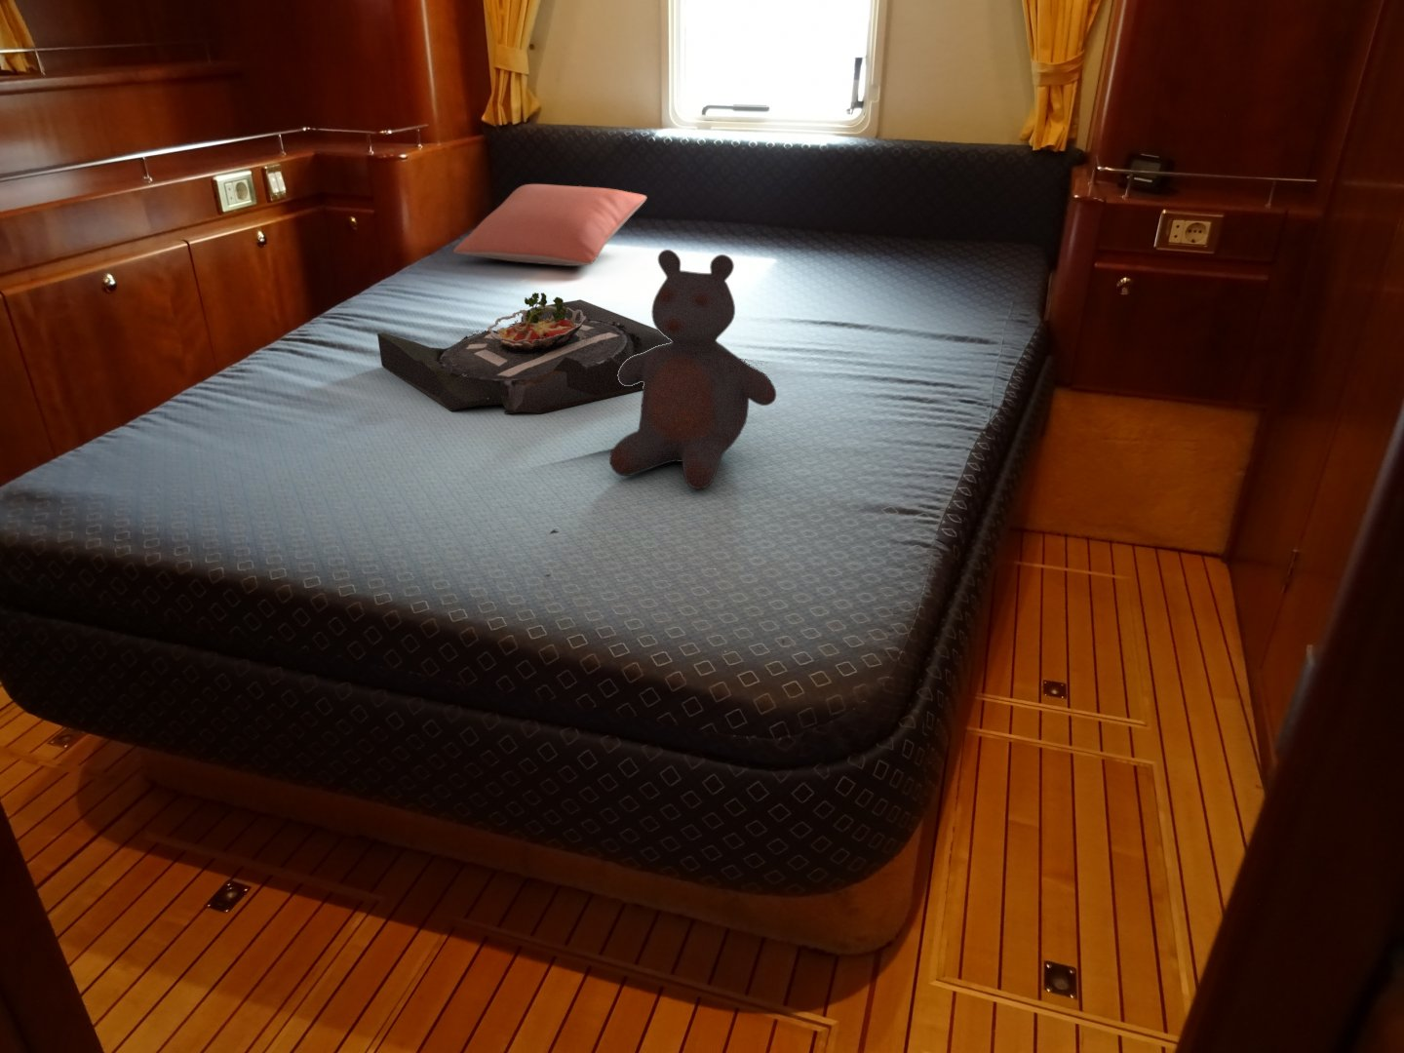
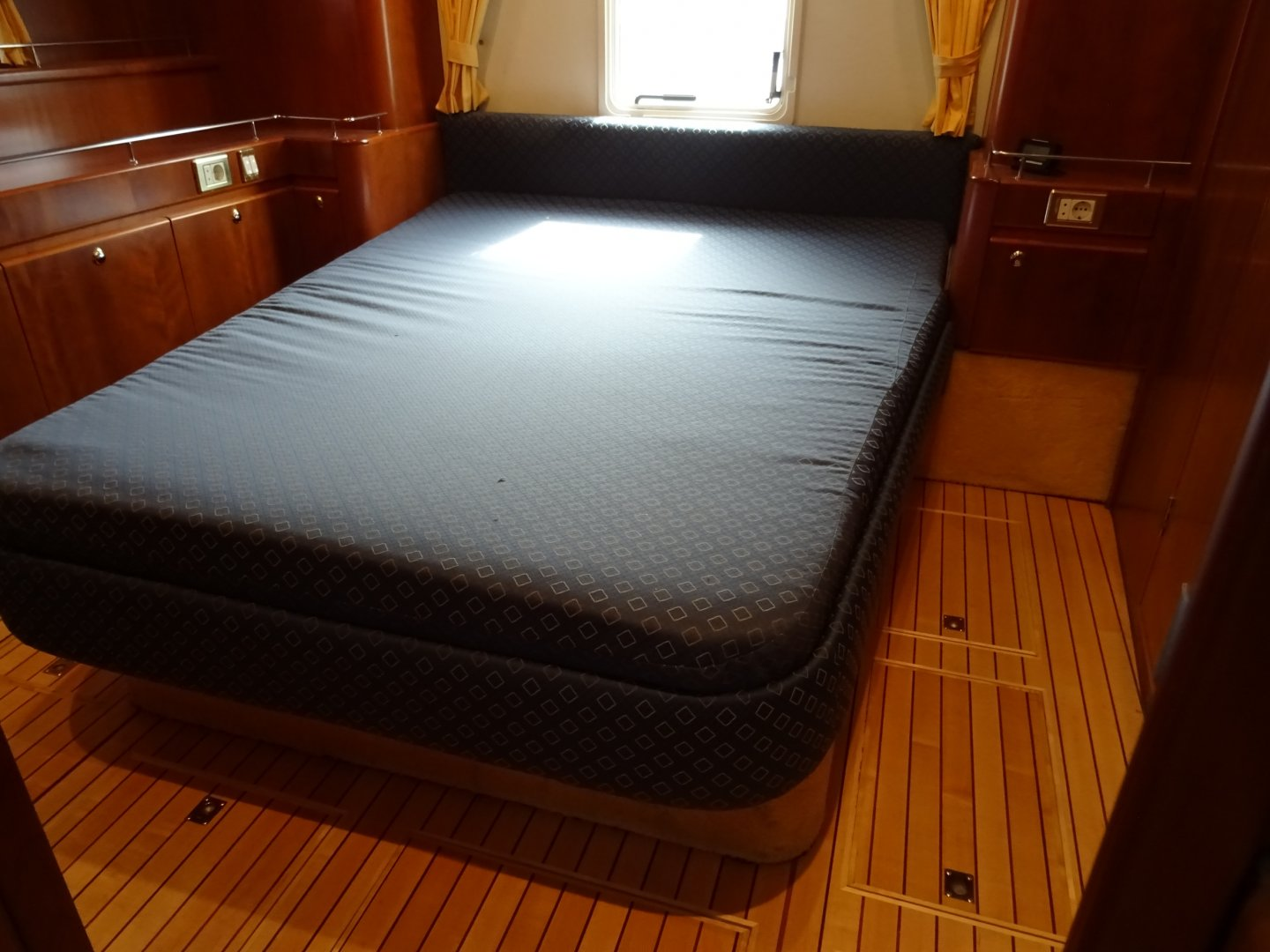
- pillow [452,184,648,268]
- serving tray [376,292,671,415]
- teddy bear [608,249,777,490]
